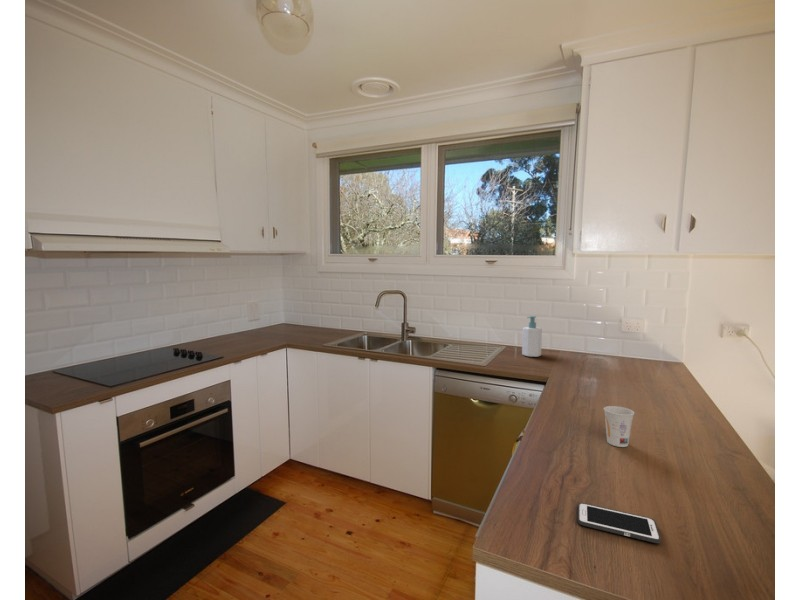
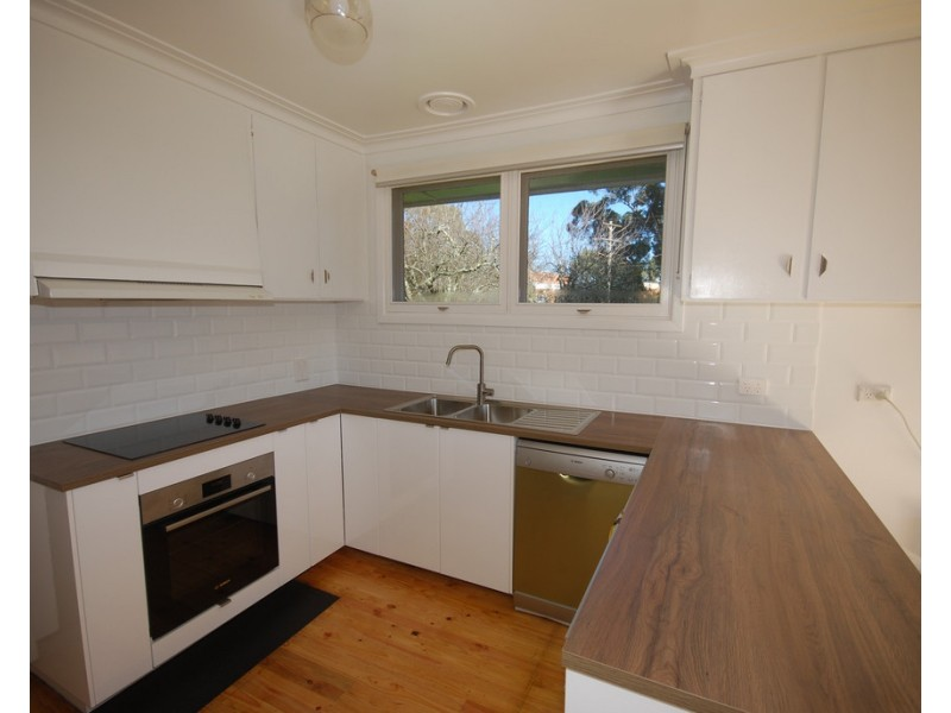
- cell phone [577,502,662,544]
- soap bottle [521,315,543,358]
- cup [603,405,635,448]
